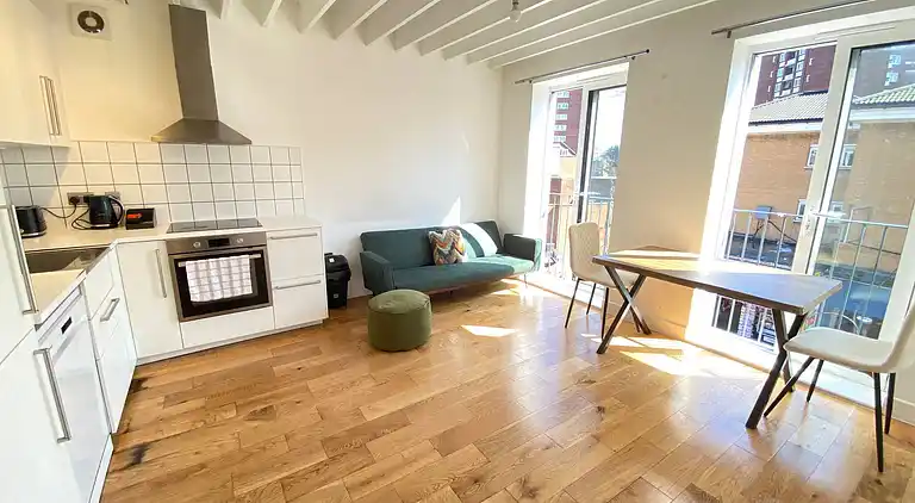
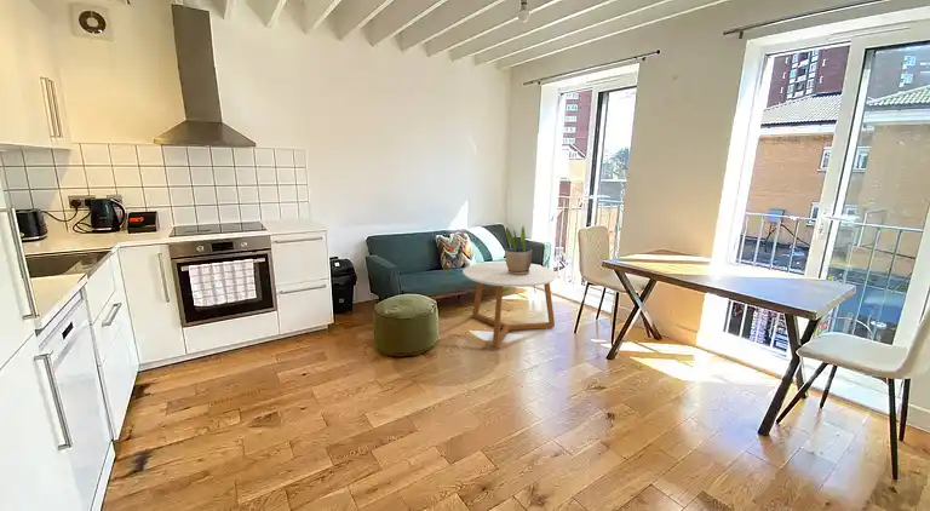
+ potted plant [504,225,533,275]
+ coffee table [461,262,558,349]
